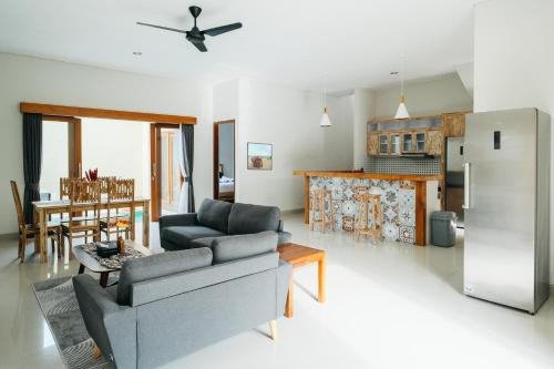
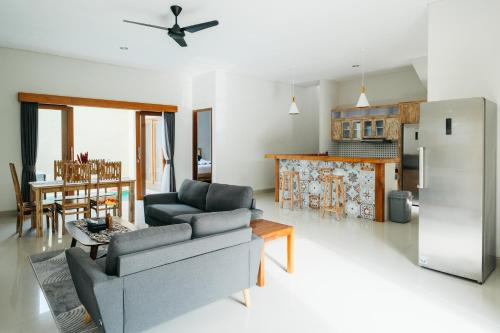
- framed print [246,141,273,172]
